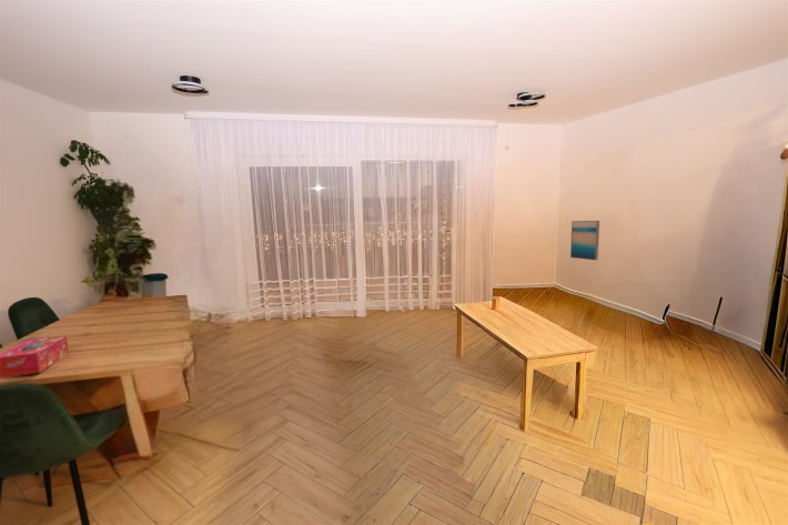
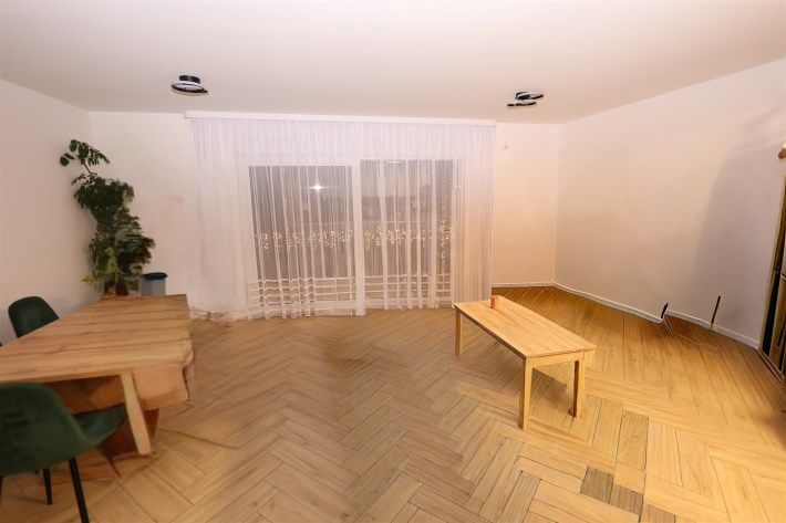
- wall art [569,220,600,262]
- tissue box [0,334,70,380]
